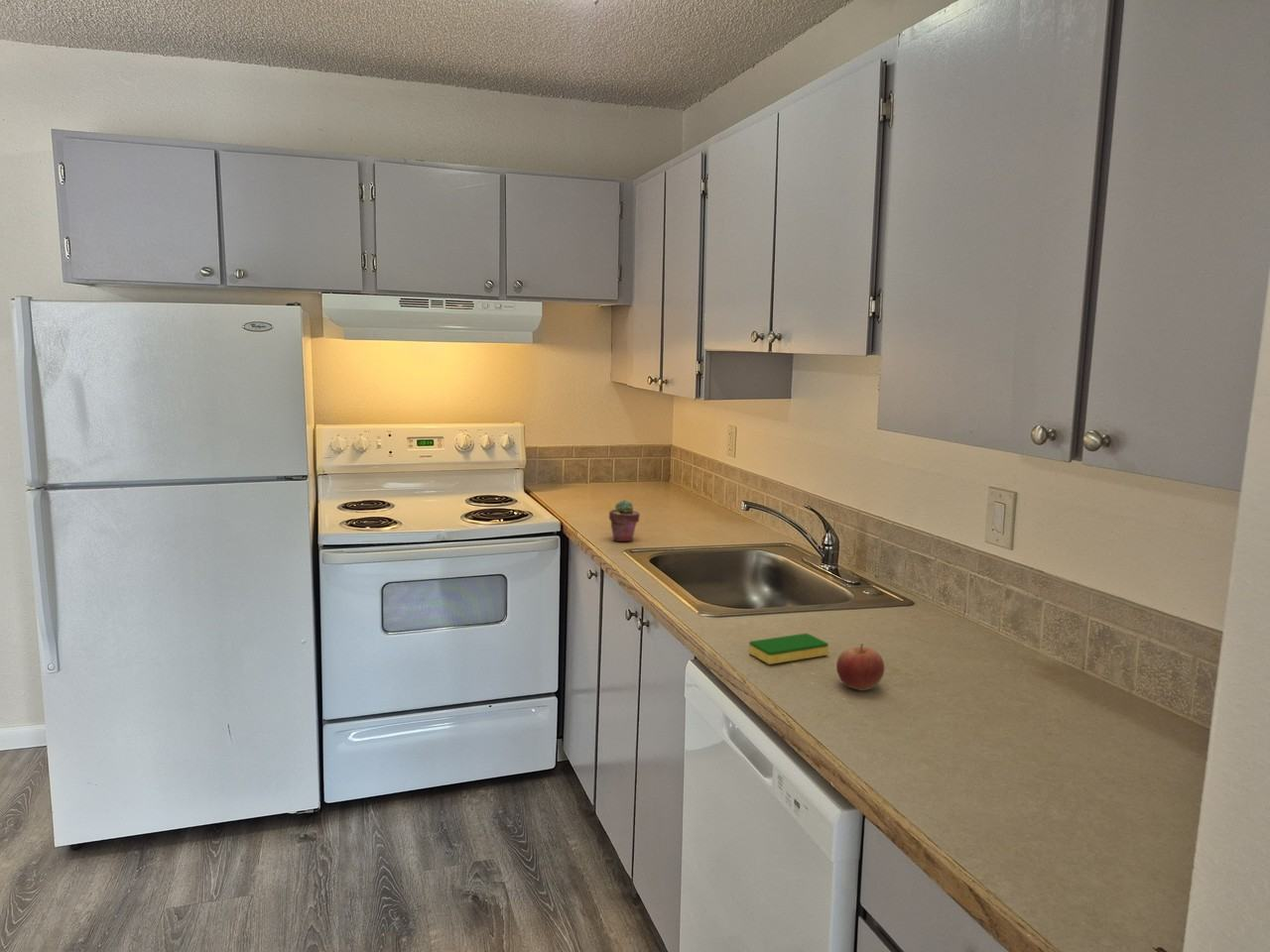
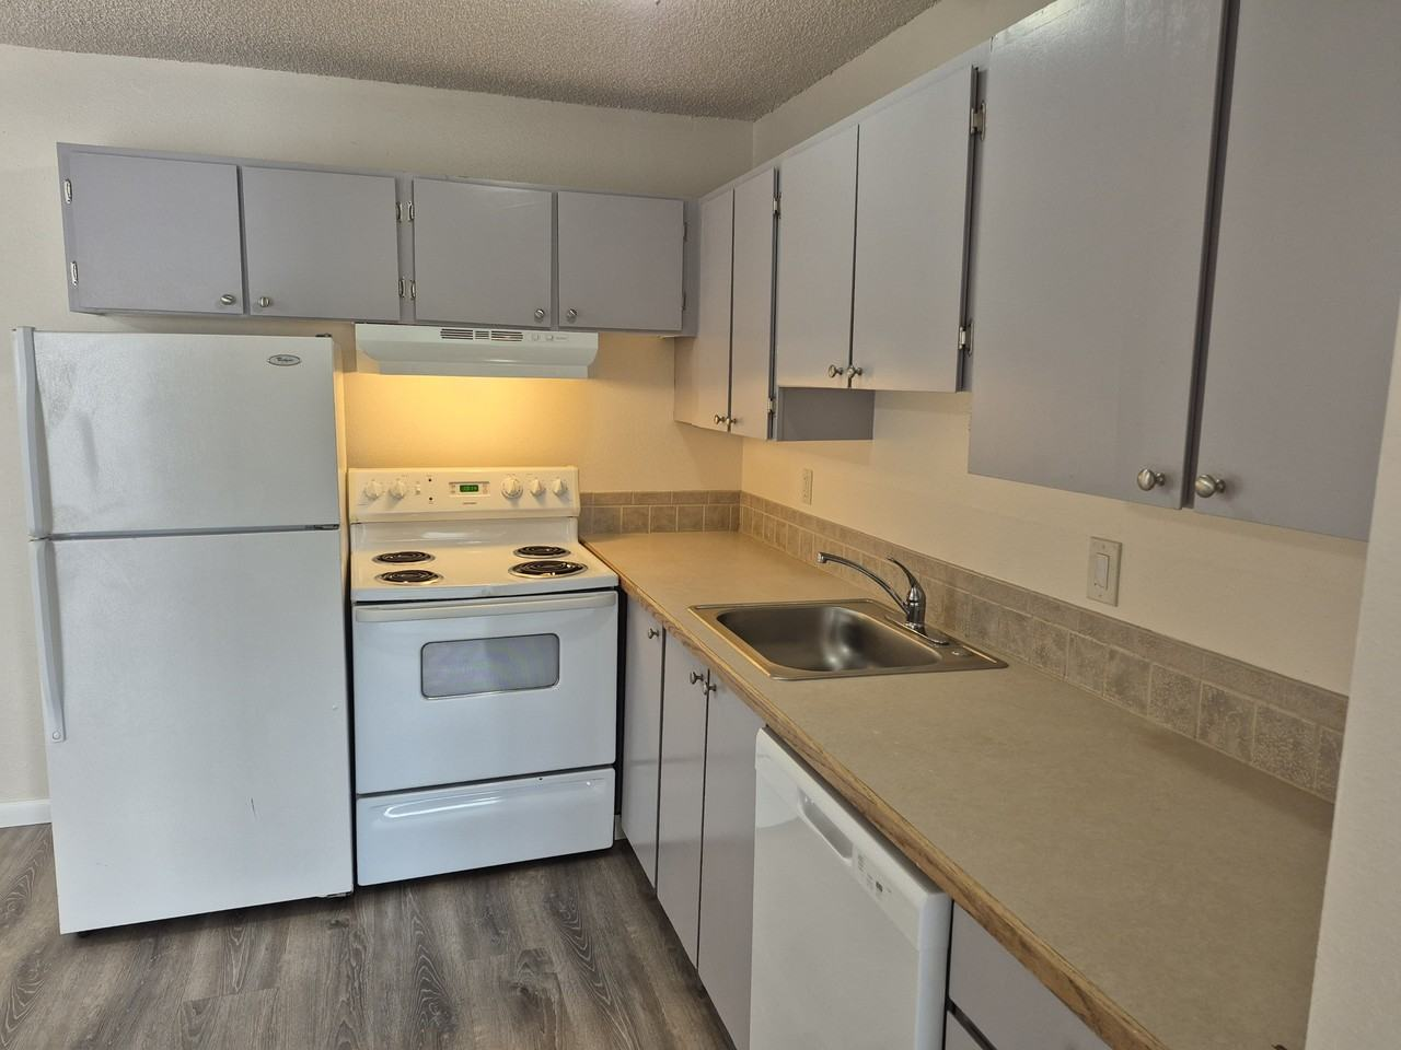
- dish sponge [748,633,829,665]
- potted succulent [608,499,641,542]
- apple [835,643,885,691]
